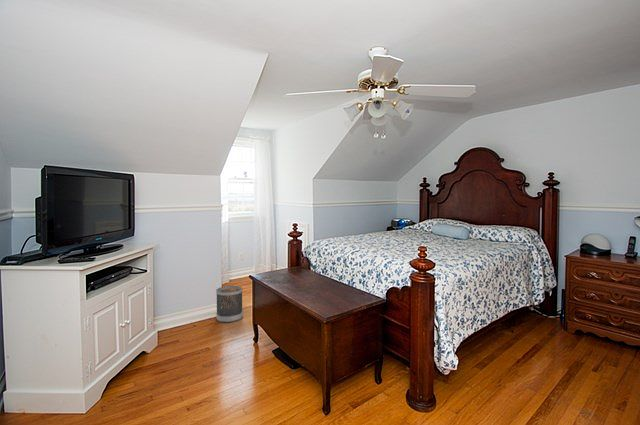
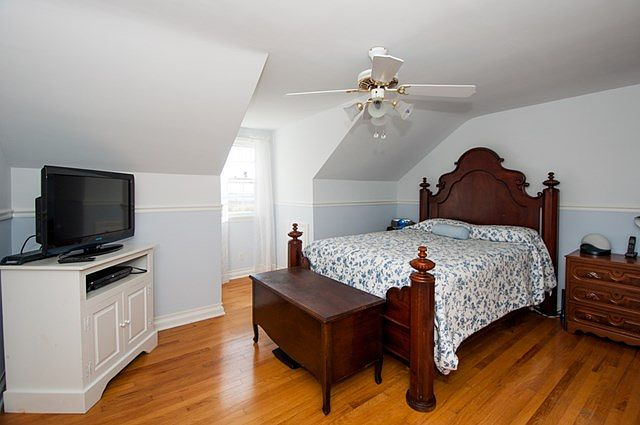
- wastebasket [215,285,244,323]
